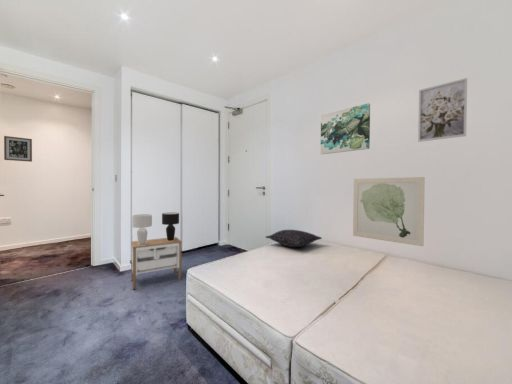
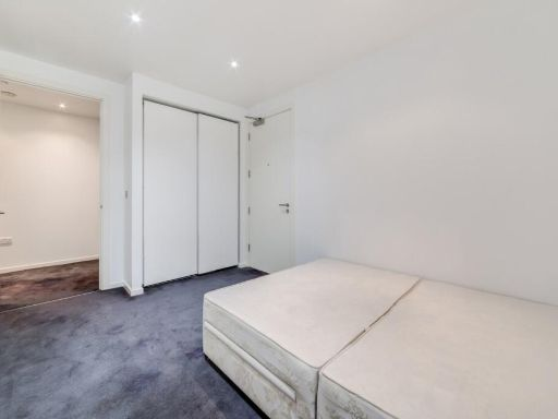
- wall art [352,176,426,247]
- wall art [417,77,468,143]
- wall art [320,102,371,155]
- table lamp [131,212,180,245]
- nightstand [130,236,183,290]
- wall art [3,135,33,163]
- pillow [265,229,323,248]
